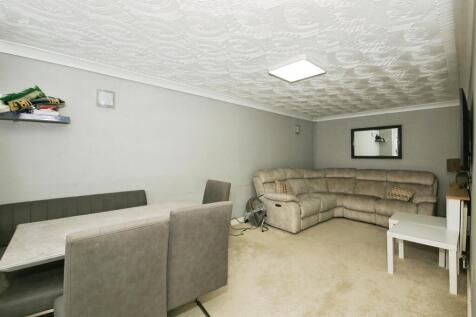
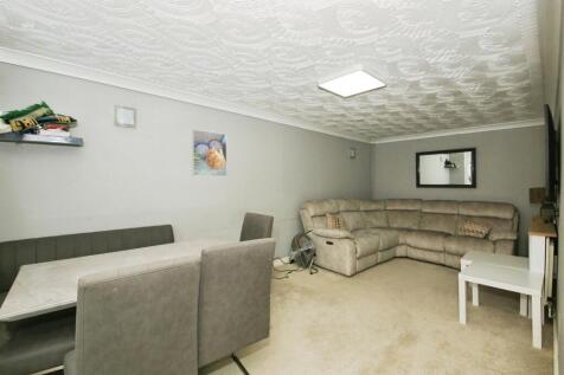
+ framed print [191,128,229,177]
